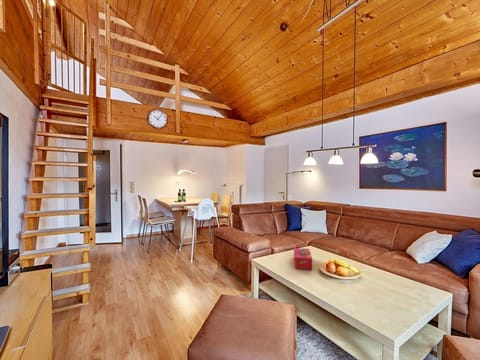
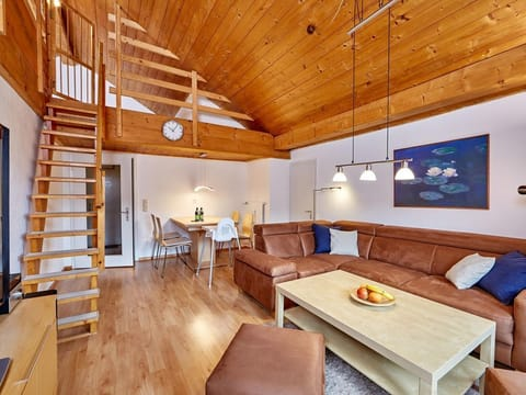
- tissue box [293,247,313,271]
